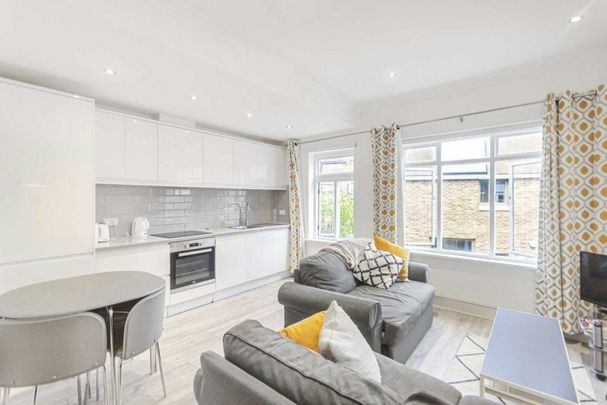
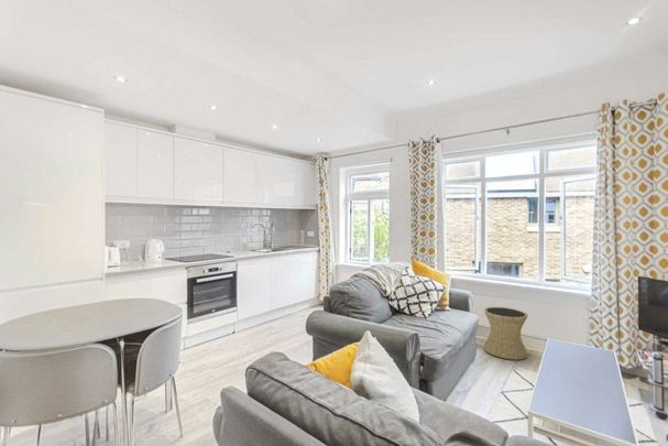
+ side table [482,306,529,361]
